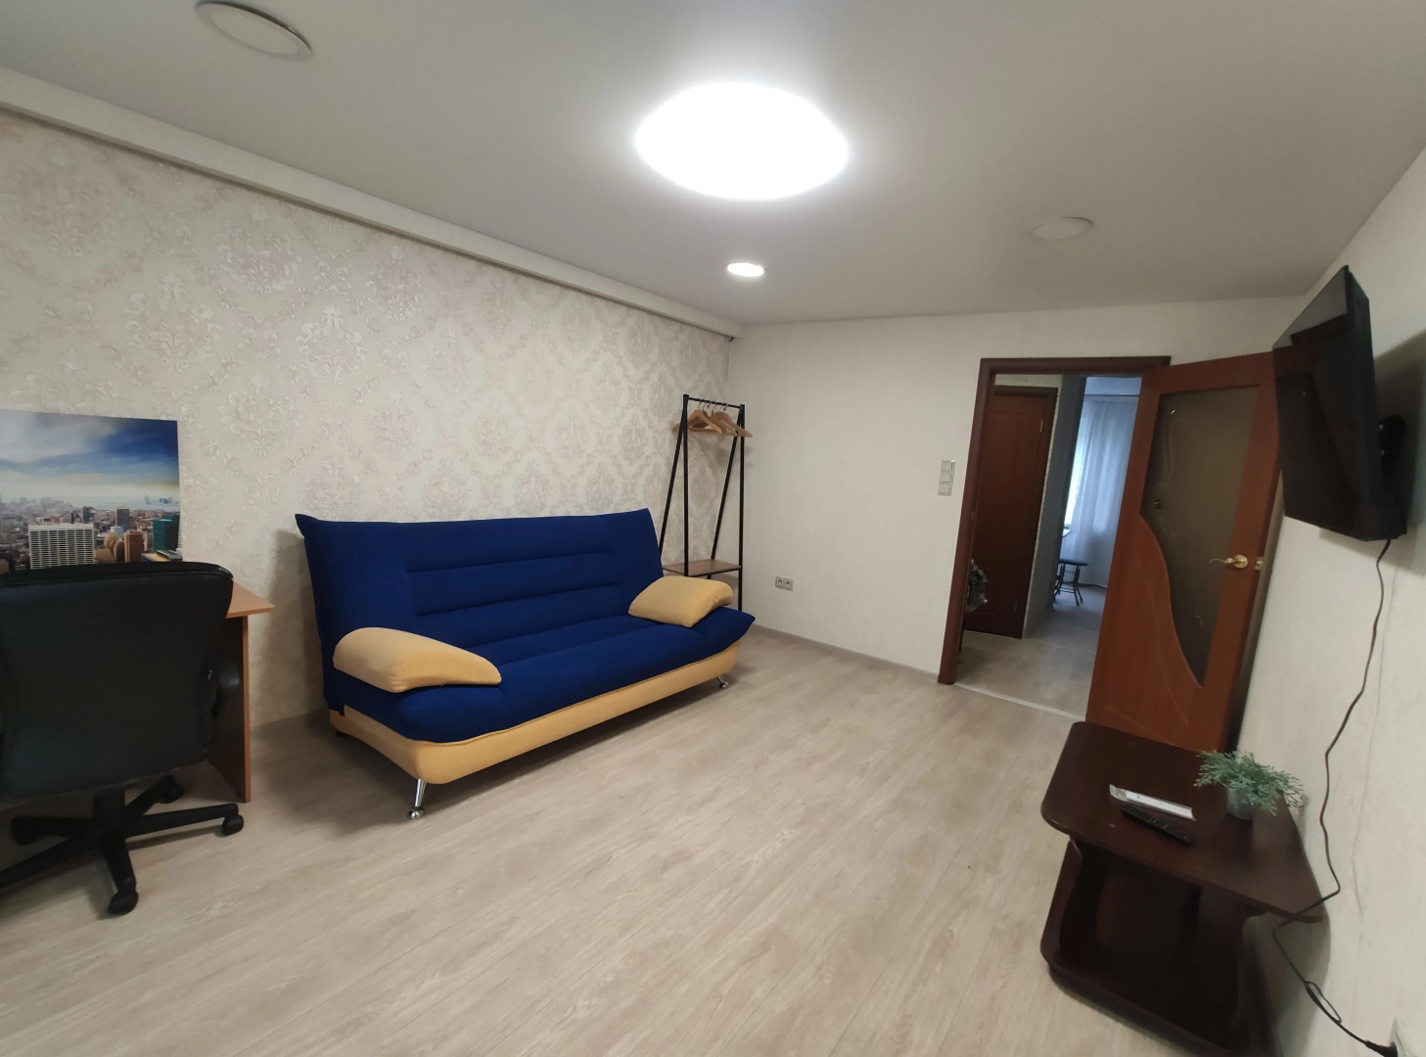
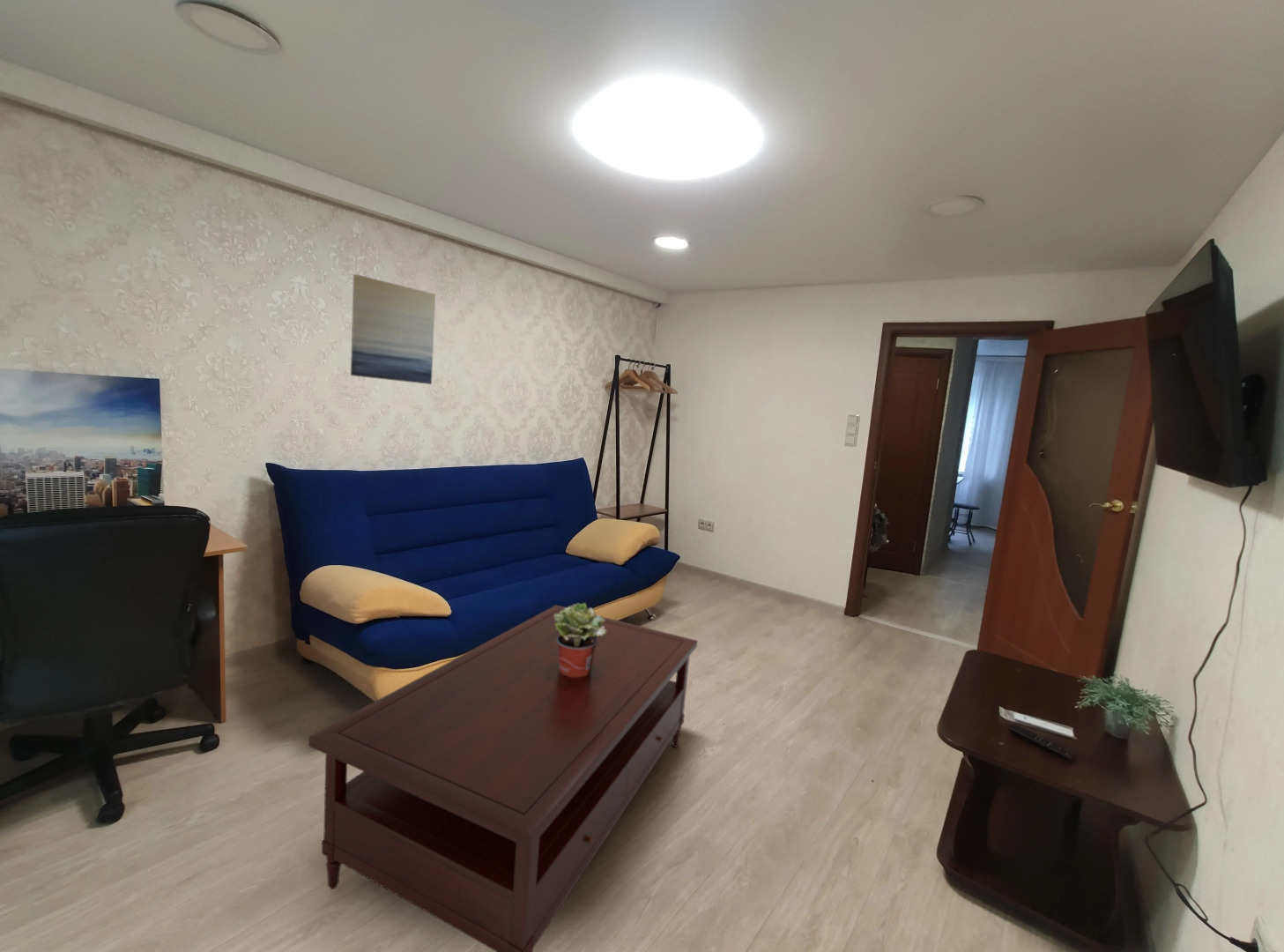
+ potted plant [553,602,607,677]
+ wall art [350,273,436,385]
+ coffee table [308,605,699,952]
